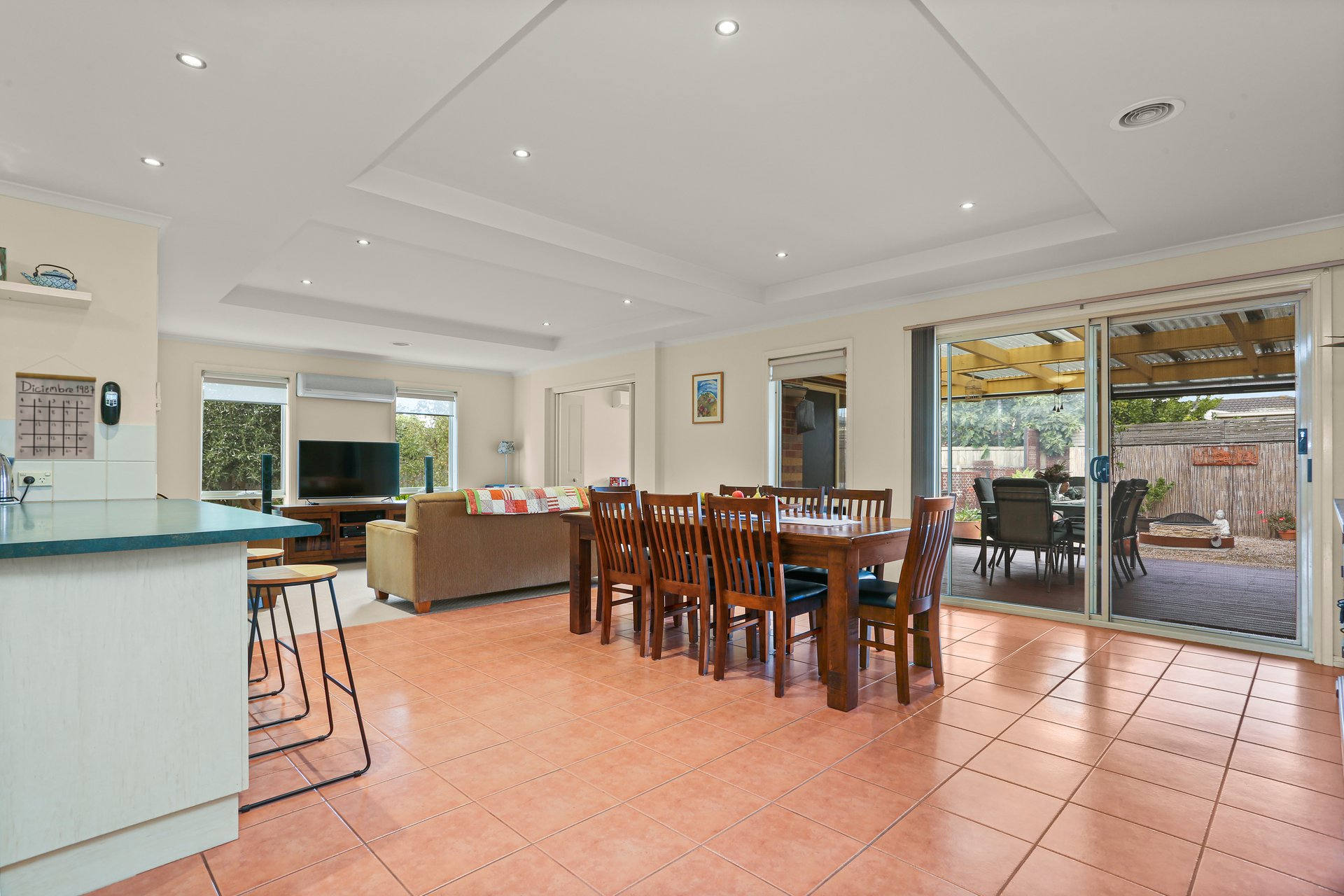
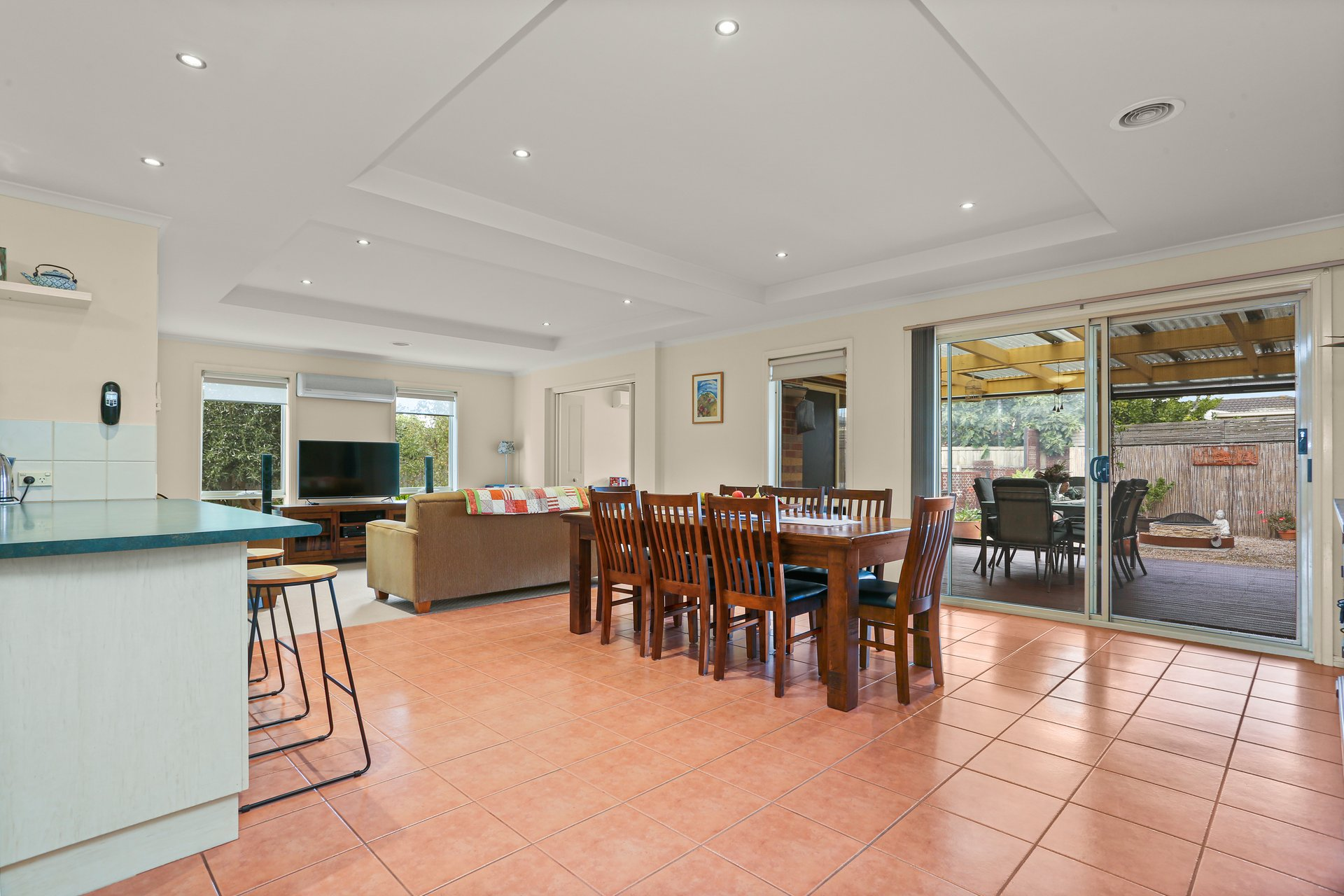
- calendar [14,355,97,460]
